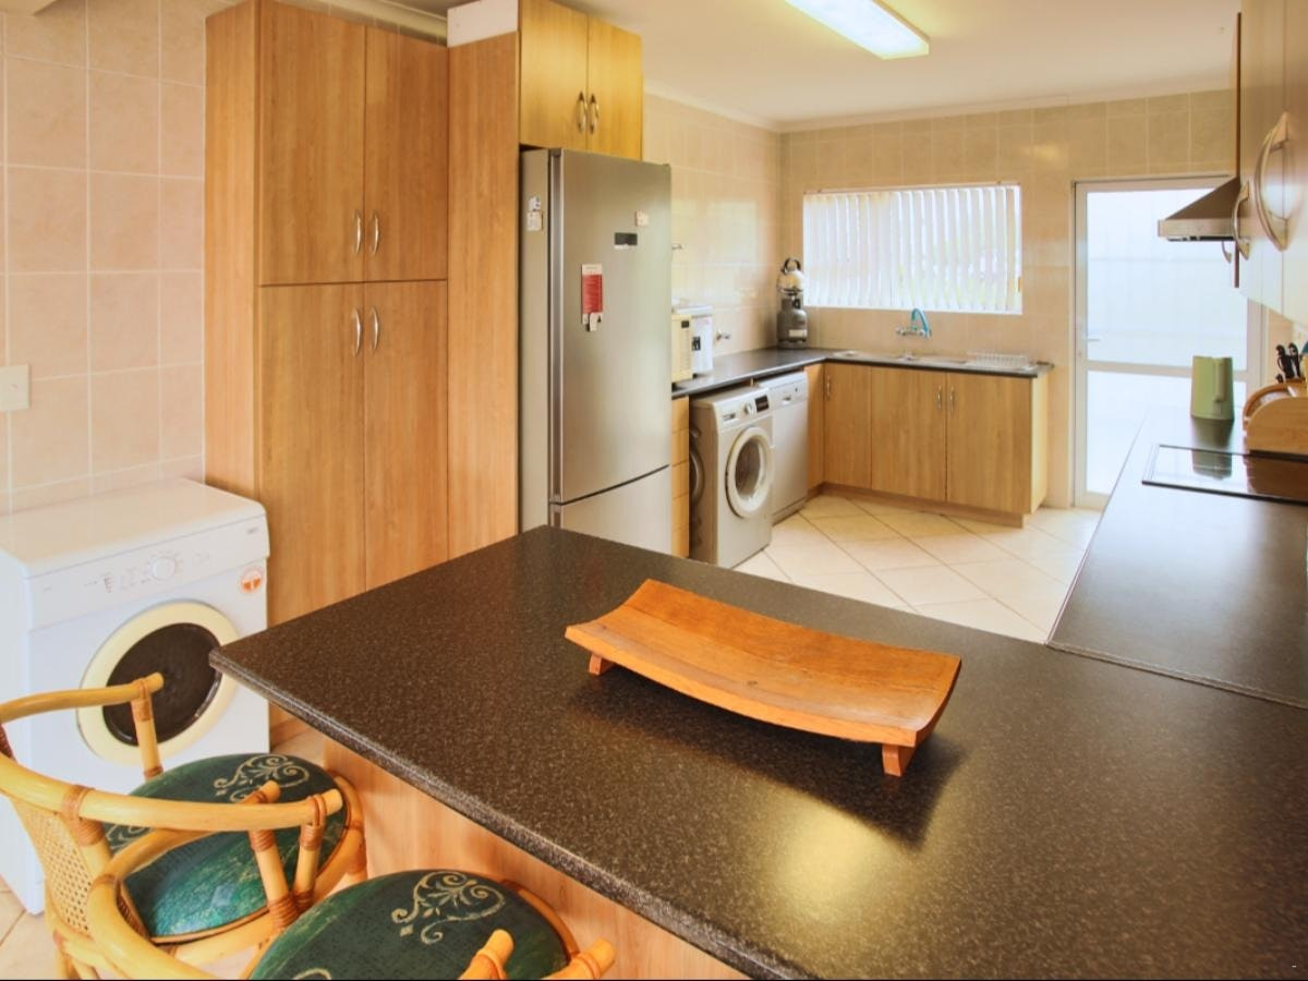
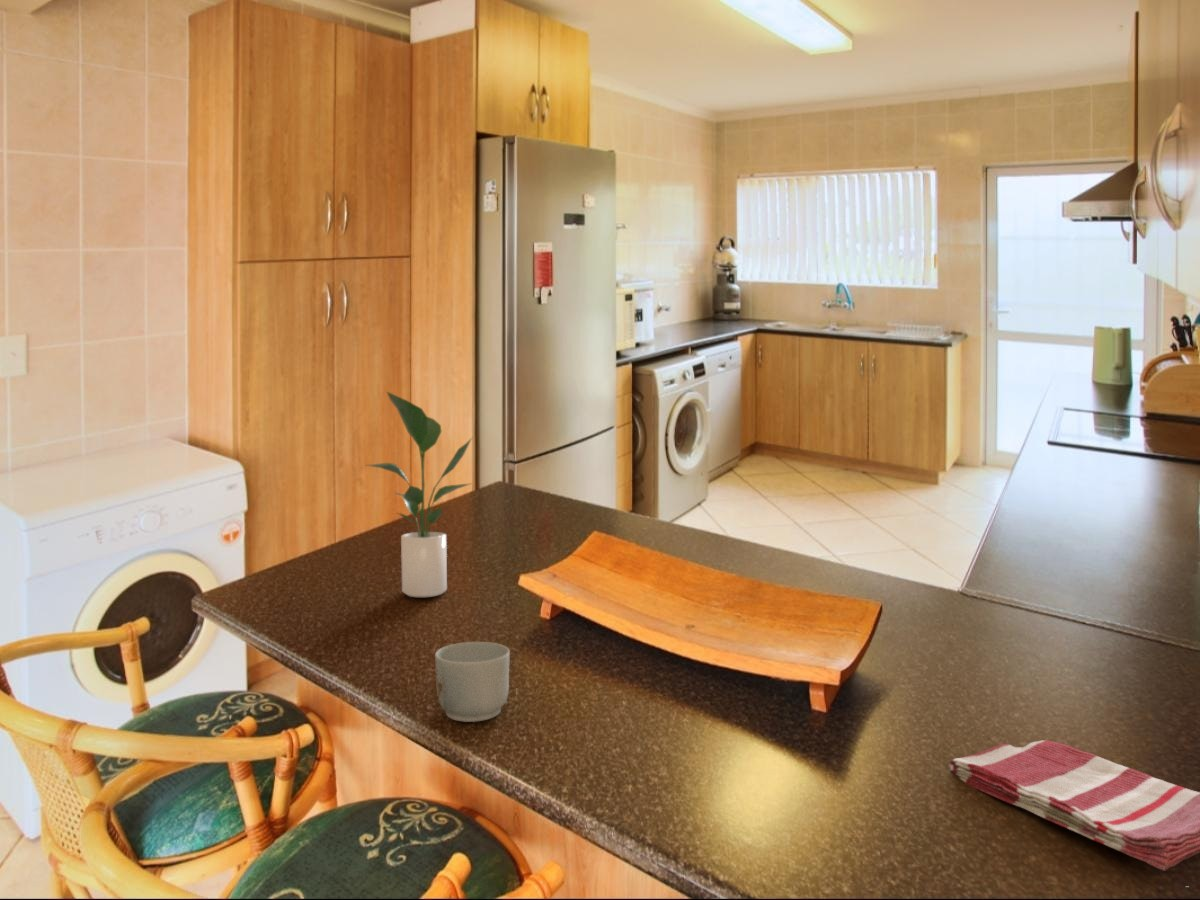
+ potted plant [365,390,474,598]
+ mug [434,641,511,723]
+ dish towel [948,739,1200,872]
